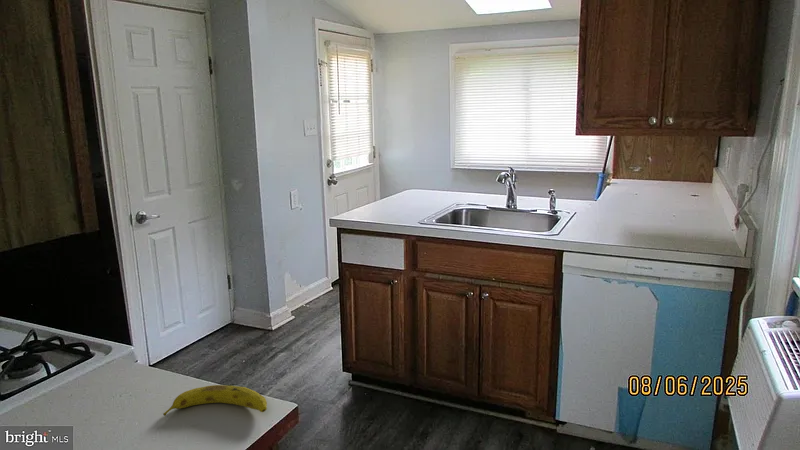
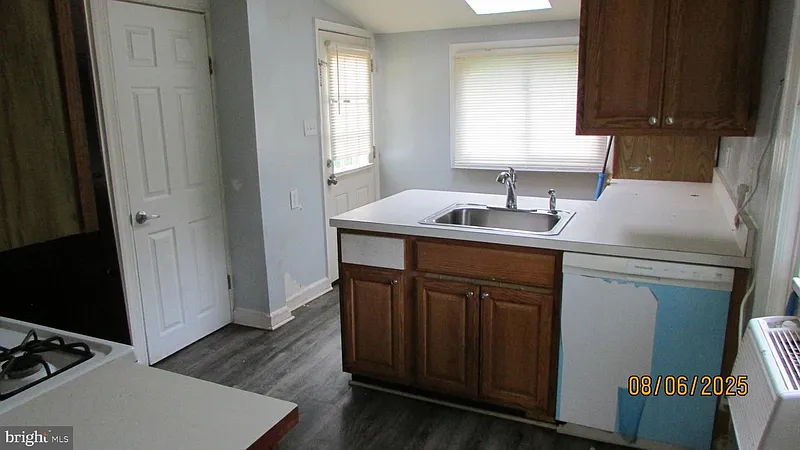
- fruit [162,384,268,417]
